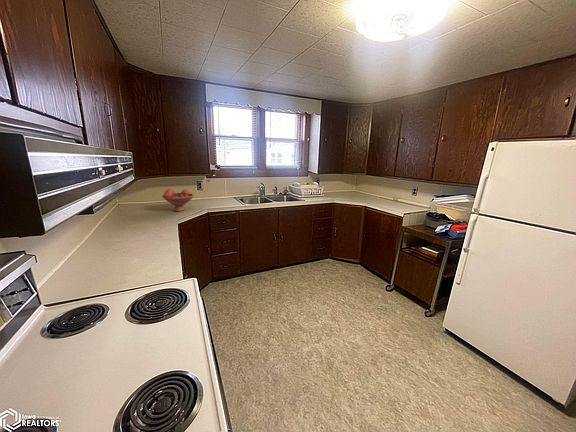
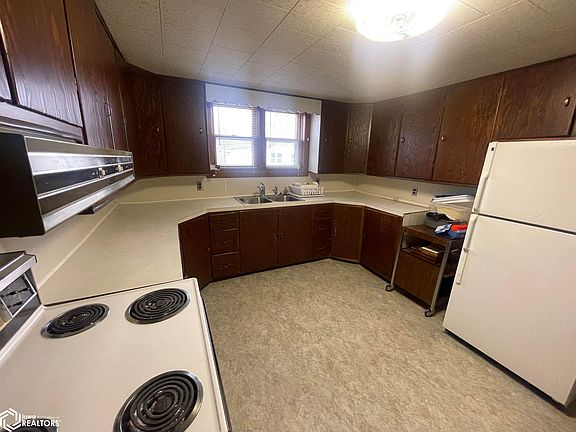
- fruit bowl [161,188,195,212]
